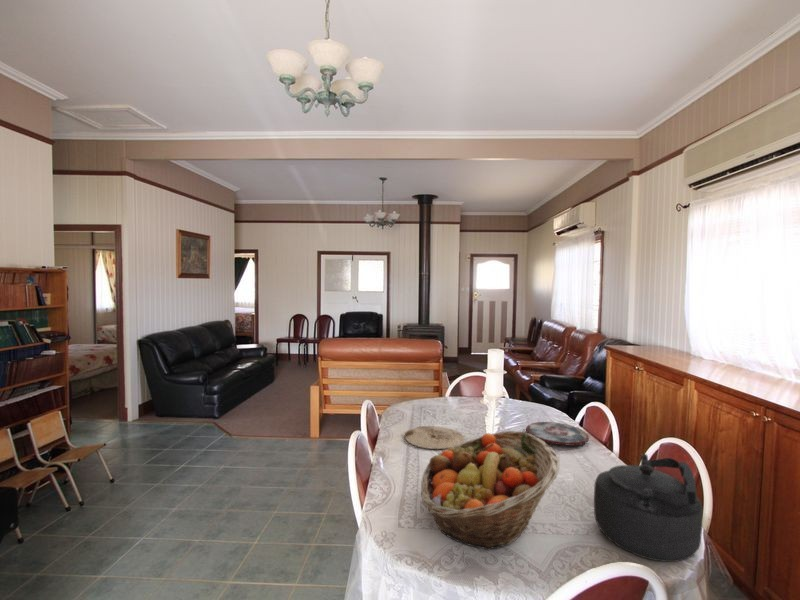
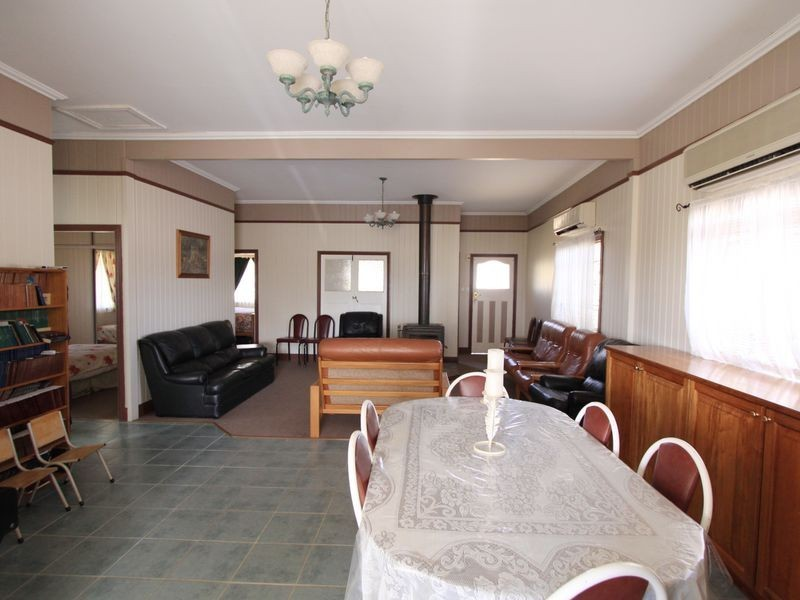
- plate [525,421,590,447]
- kettle [593,453,704,563]
- plate [404,425,466,450]
- fruit basket [420,430,561,552]
